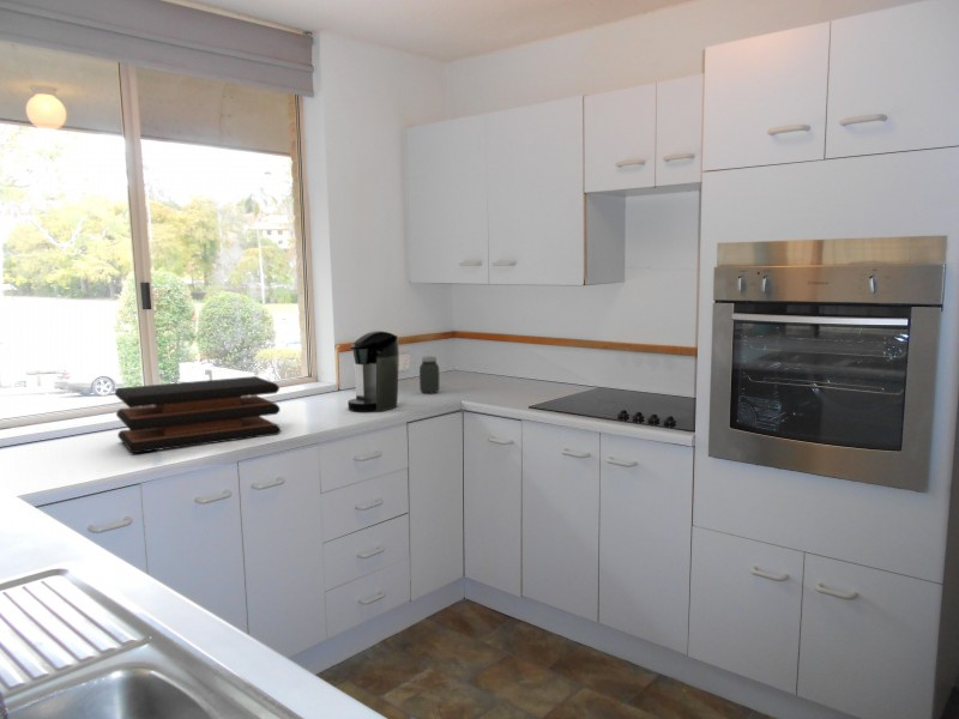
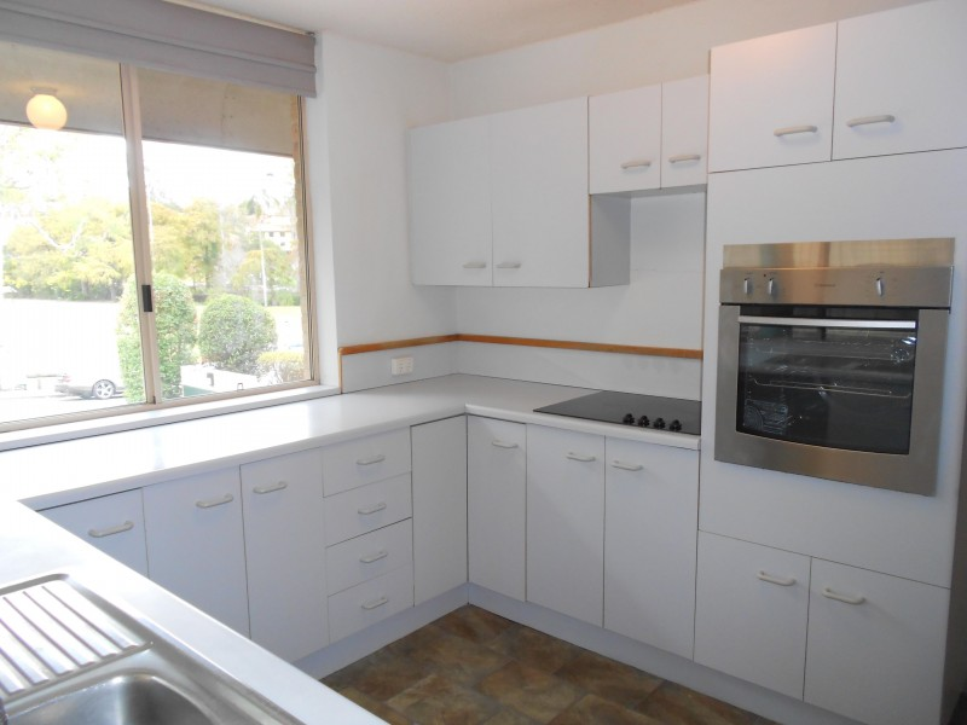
- coffee maker [346,330,400,412]
- cutting board [114,375,282,454]
- jar [418,355,440,394]
